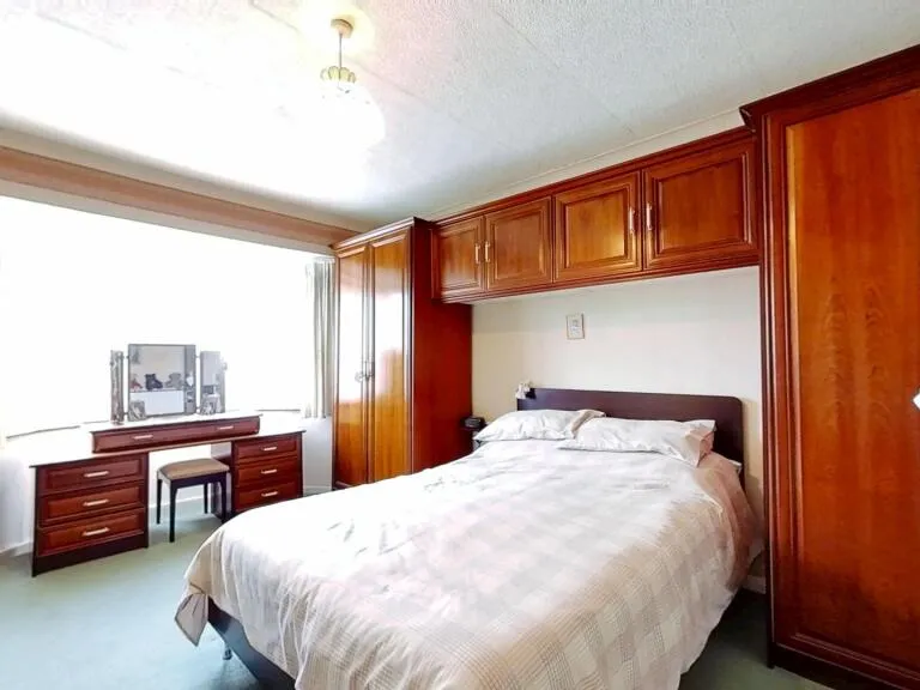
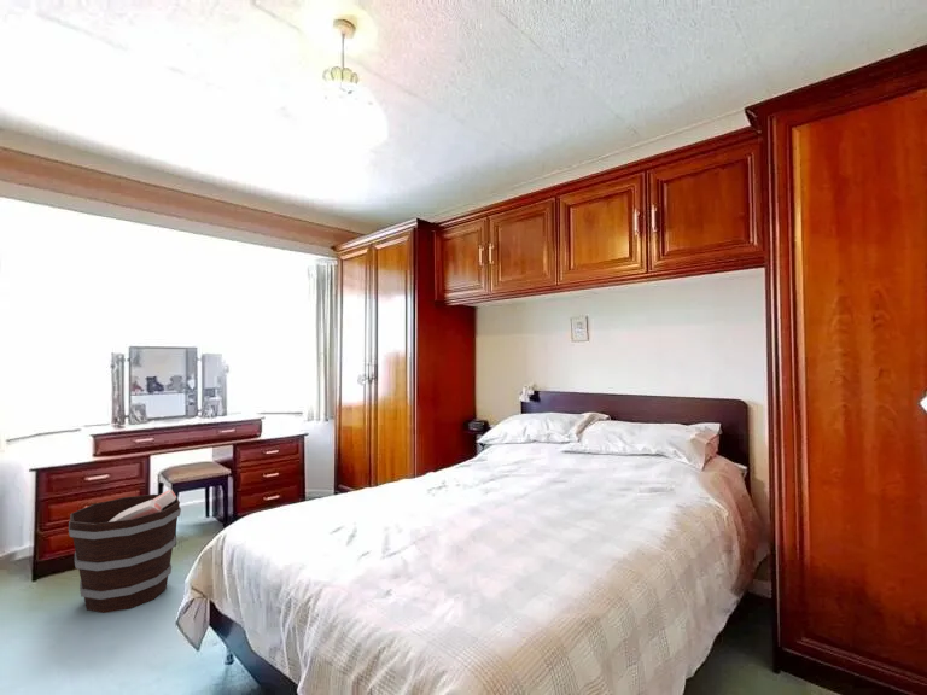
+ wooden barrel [68,489,182,614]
